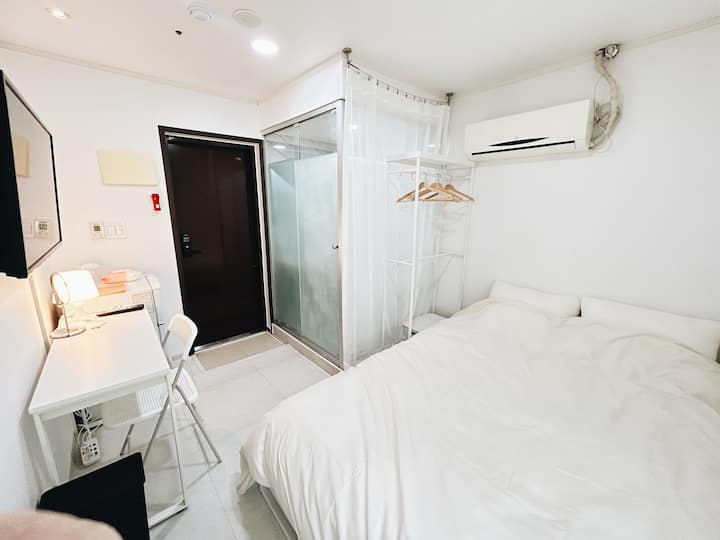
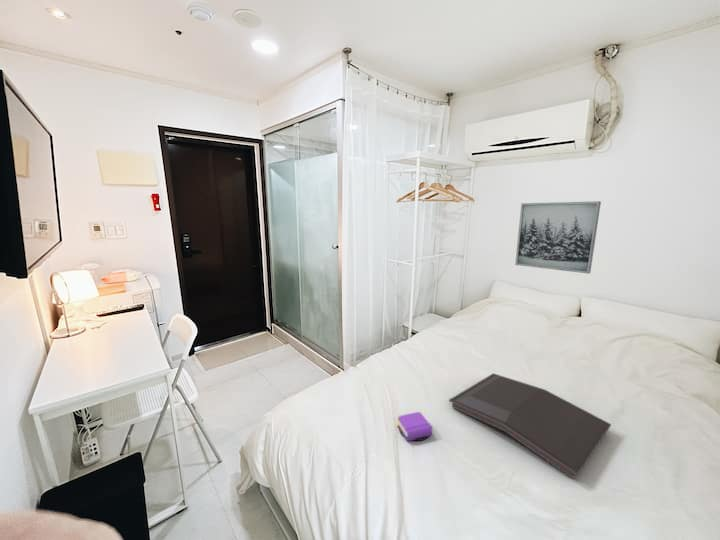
+ book [395,410,433,442]
+ serving tray [448,372,612,480]
+ wall art [514,200,602,275]
